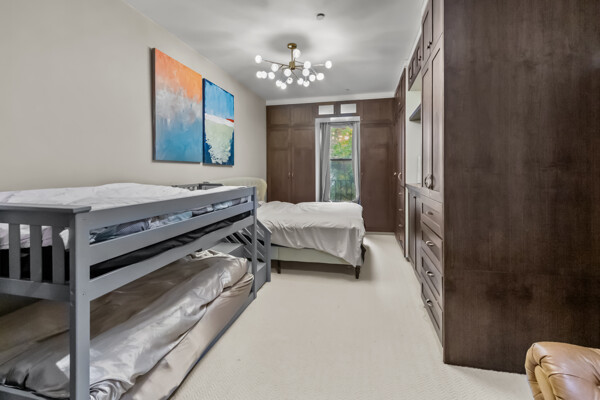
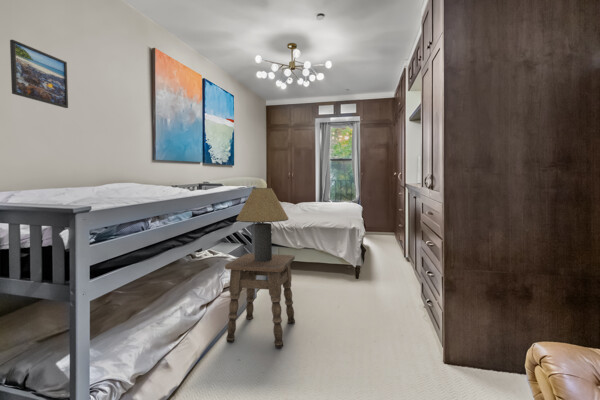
+ table lamp [235,187,290,262]
+ side table [224,252,296,349]
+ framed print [9,39,69,109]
